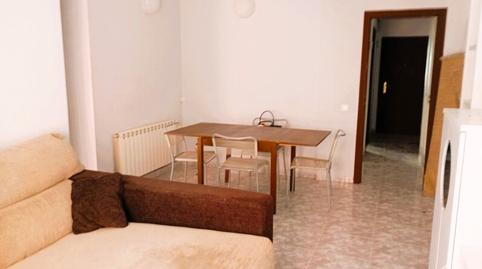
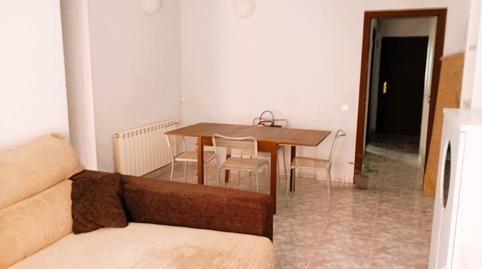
+ potted plant [347,154,381,190]
